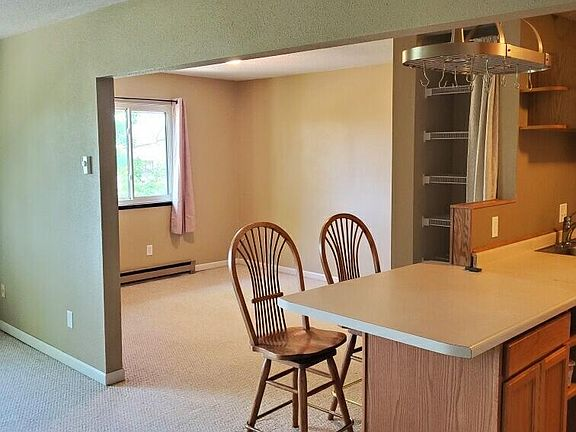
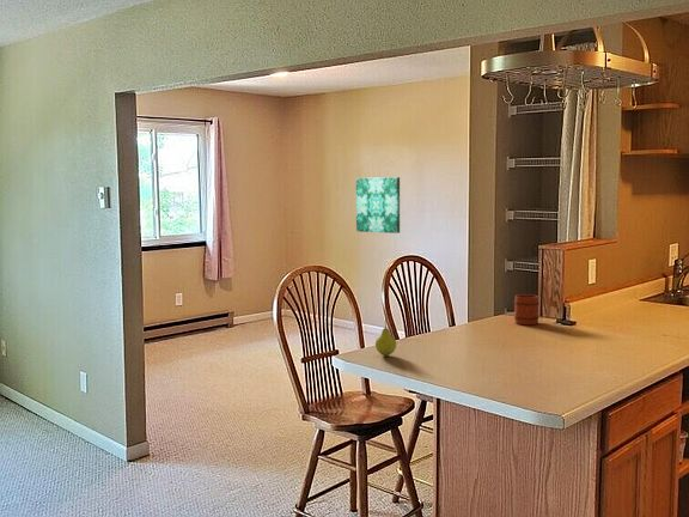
+ mug [513,293,541,326]
+ fruit [374,317,397,357]
+ wall art [355,176,401,235]
